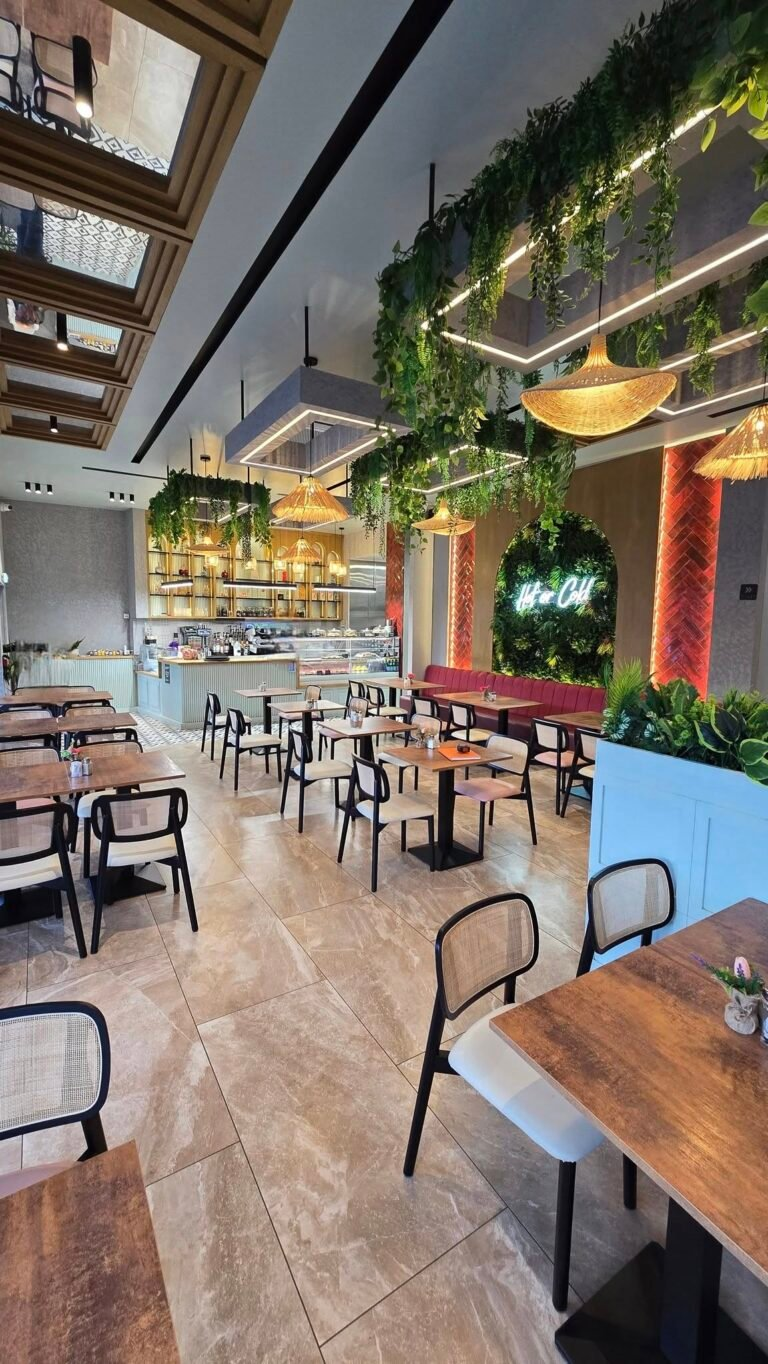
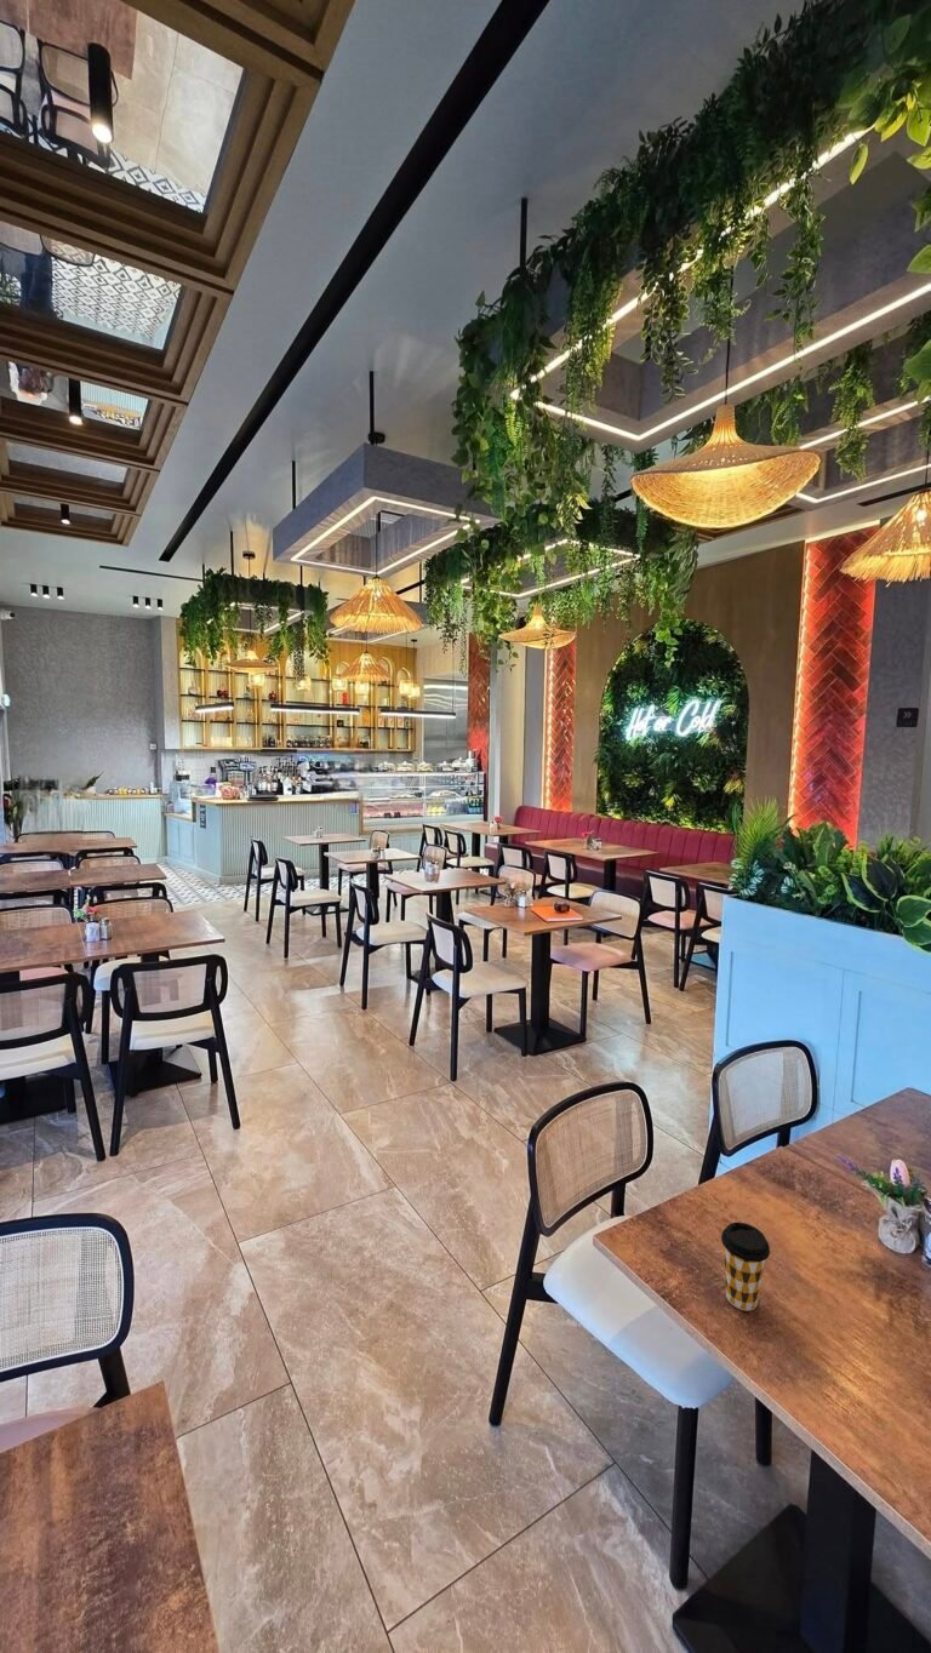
+ coffee cup [720,1222,771,1311]
